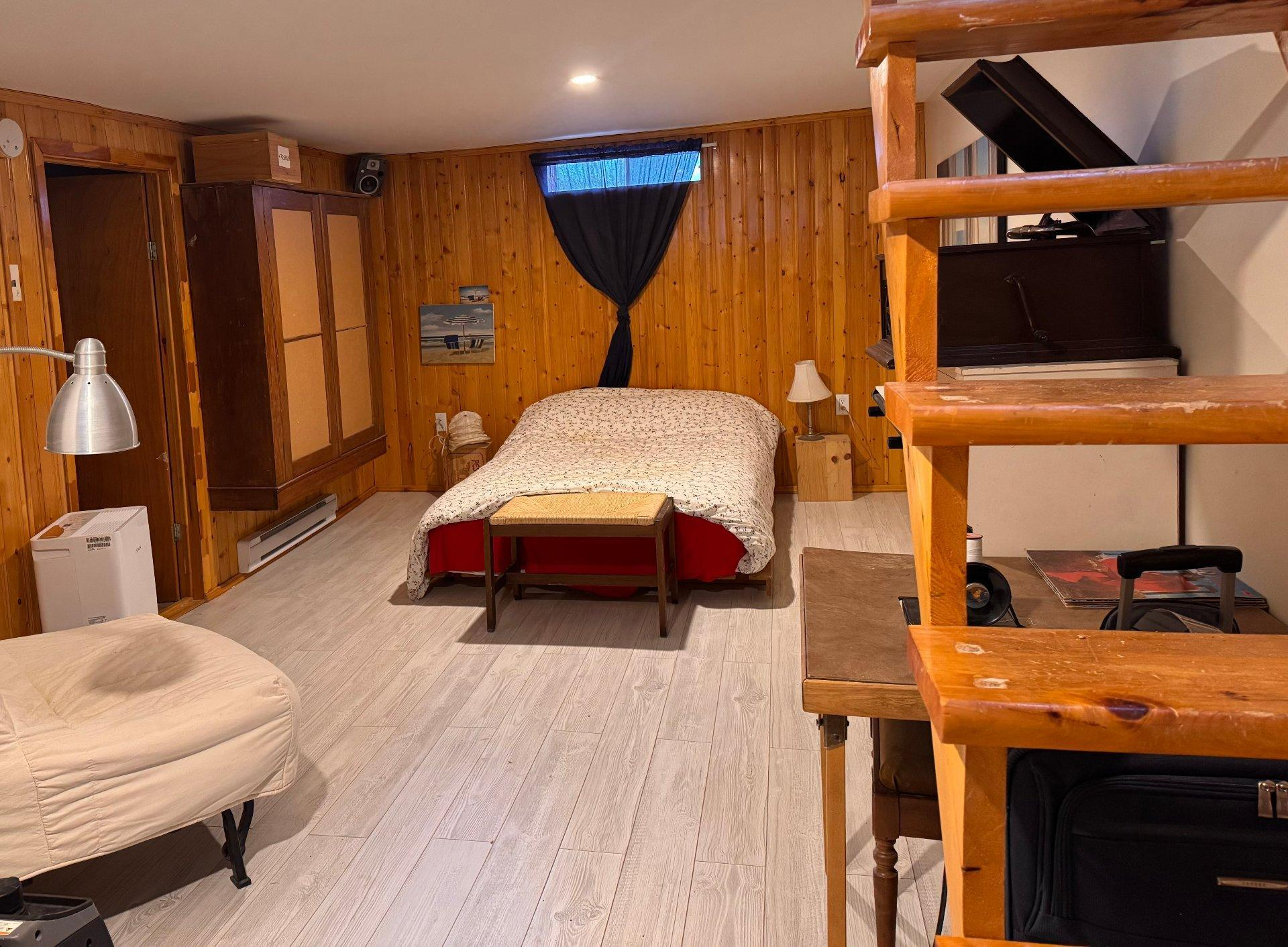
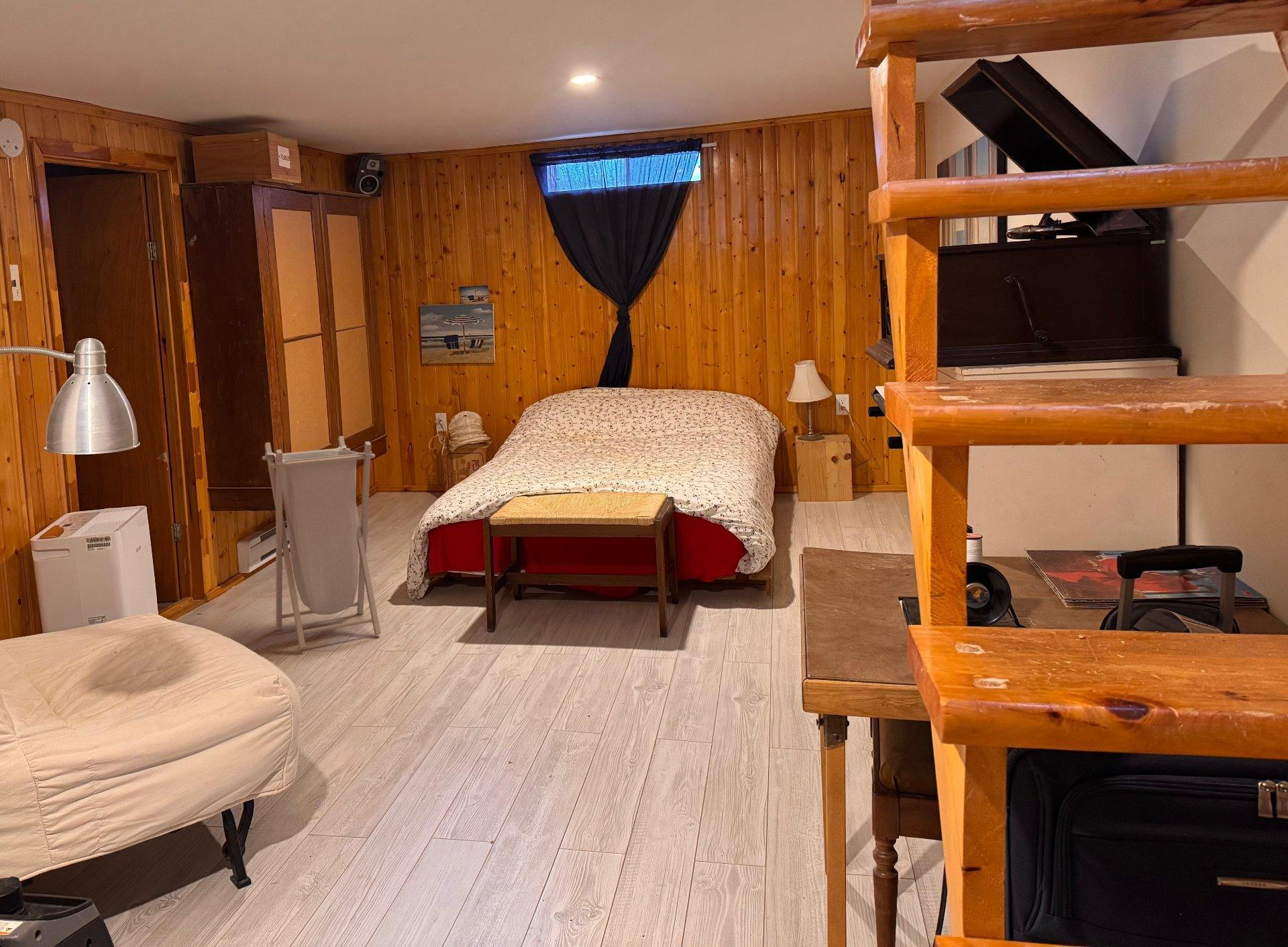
+ laundry hamper [262,435,382,649]
